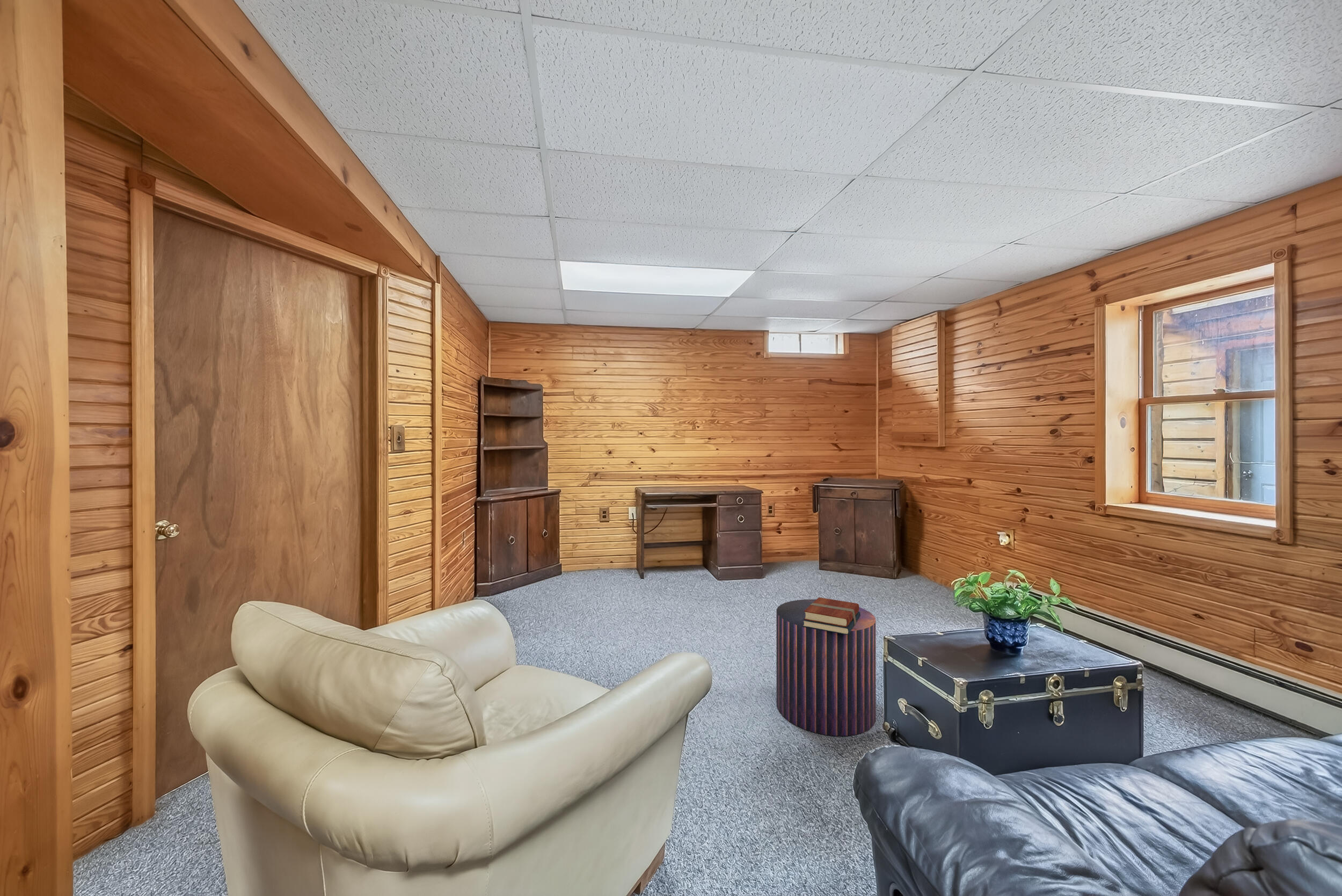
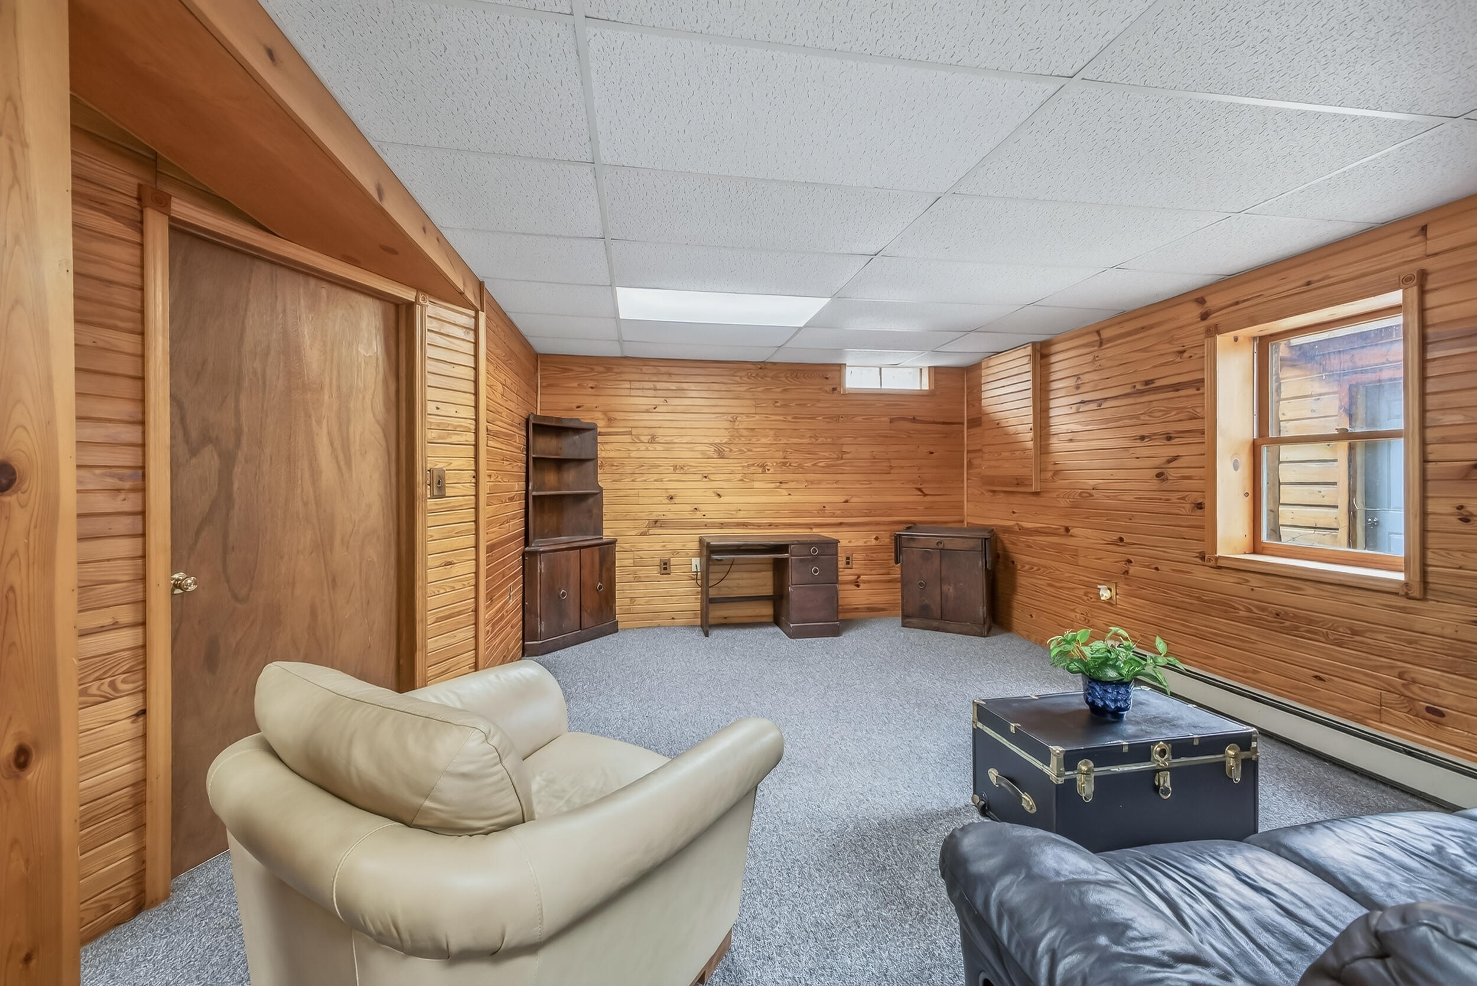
- books [803,597,860,635]
- pouf [776,599,877,737]
